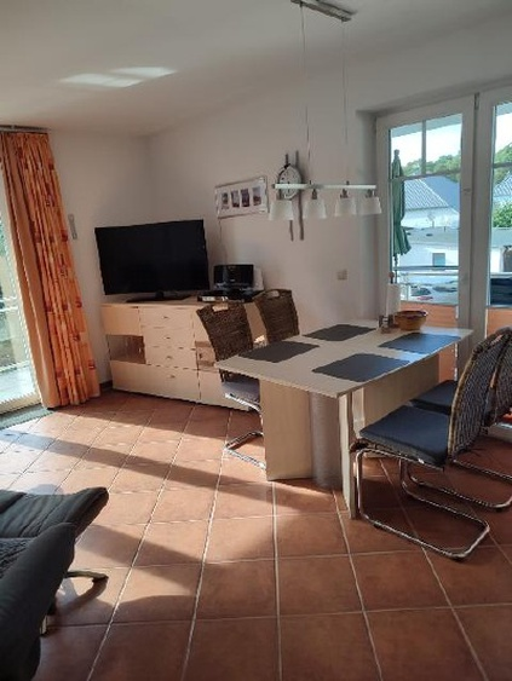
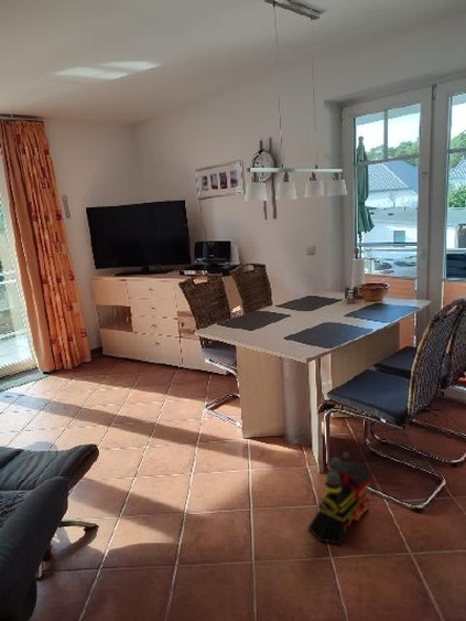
+ toy train [307,451,373,546]
